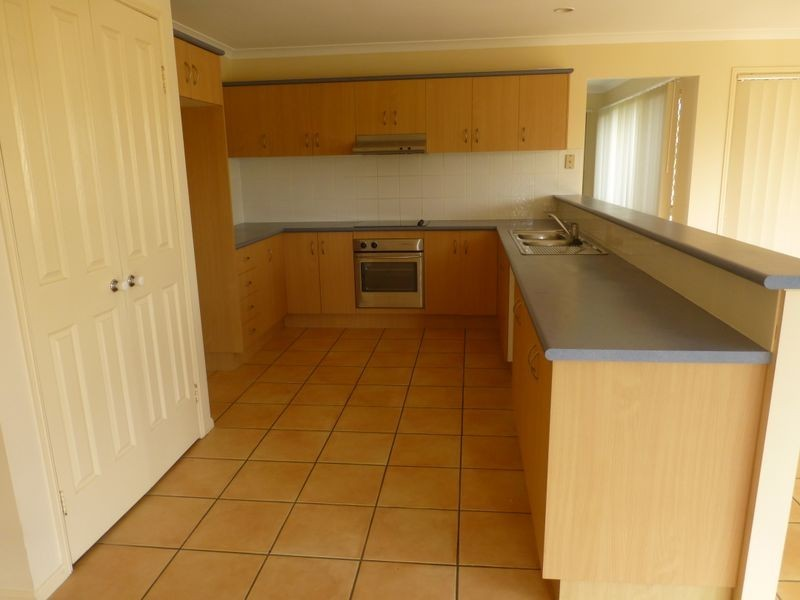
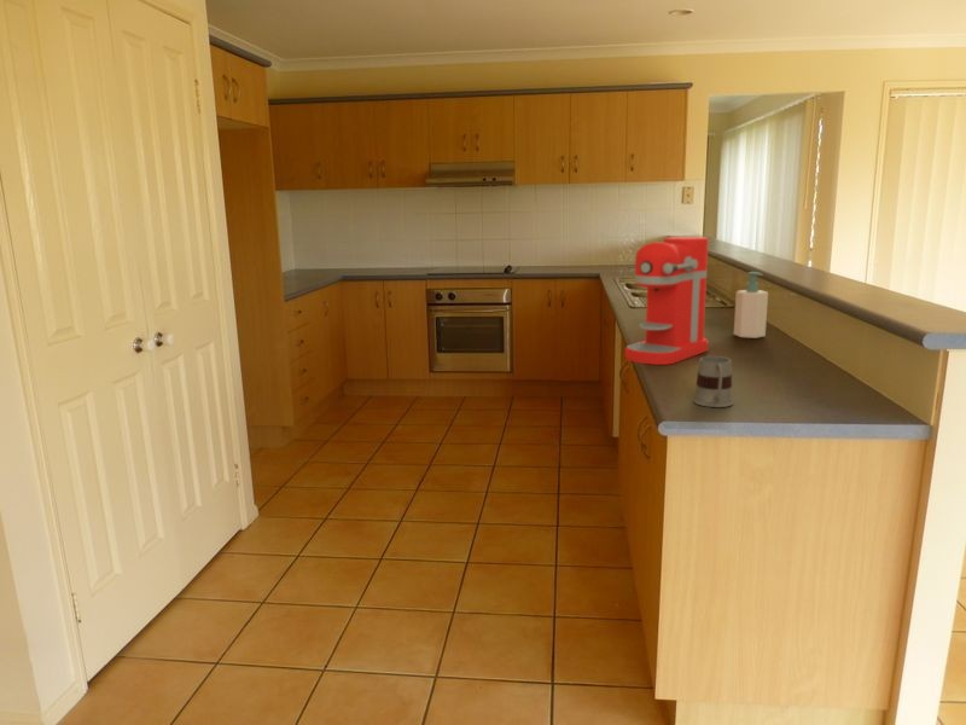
+ mug [692,355,734,408]
+ coffee maker [624,236,710,366]
+ soap bottle [733,271,769,340]
